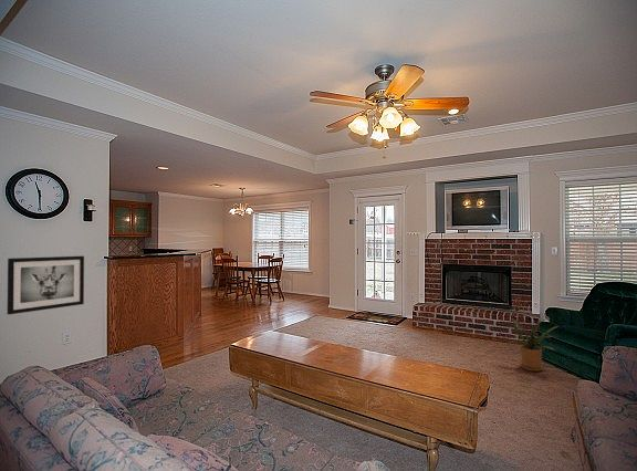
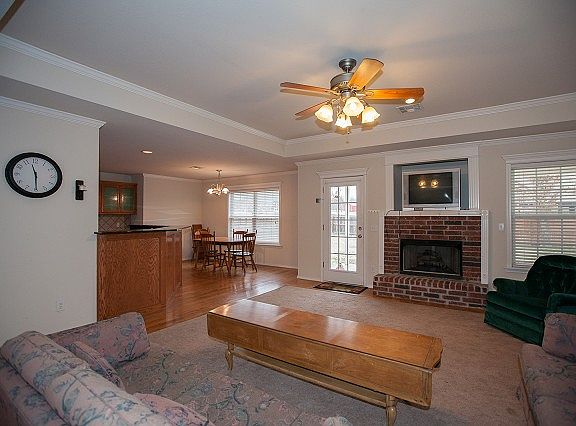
- wall art [7,255,85,315]
- house plant [507,317,560,373]
